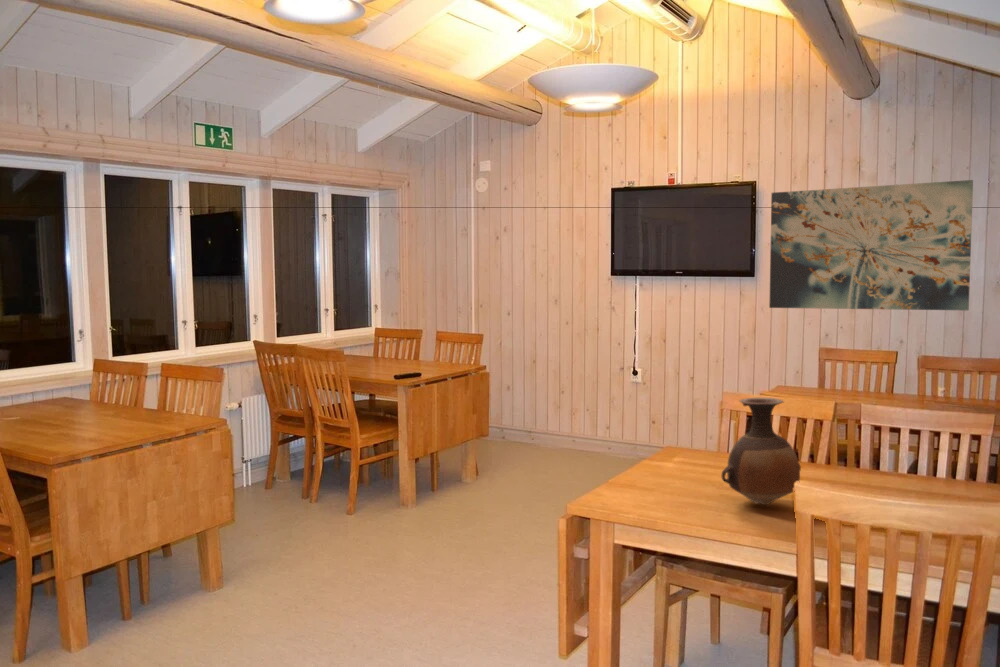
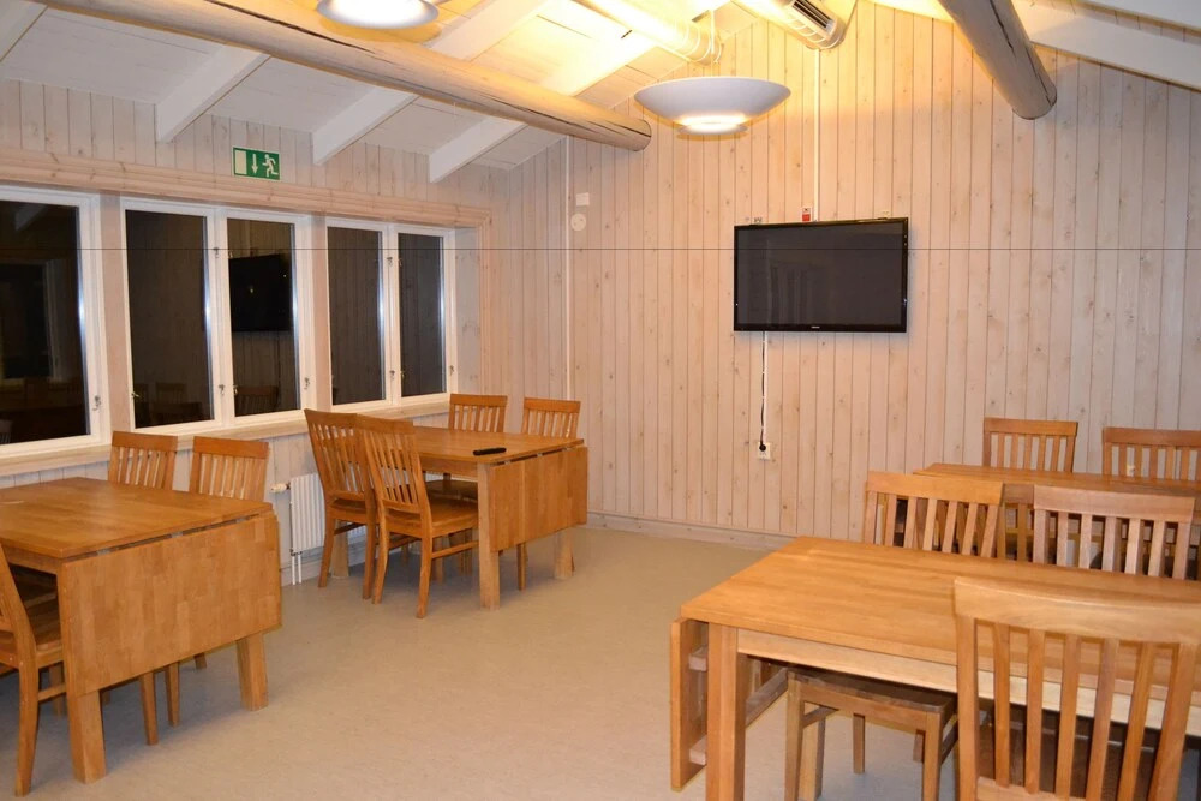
- wall art [768,179,974,311]
- vase [721,397,802,506]
